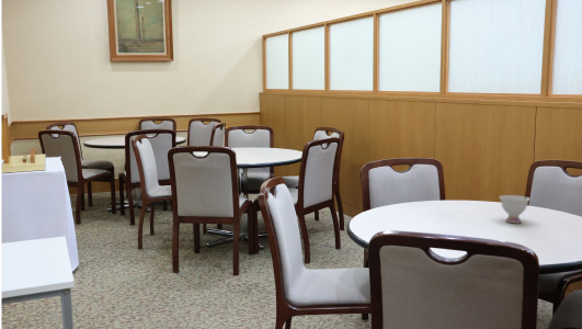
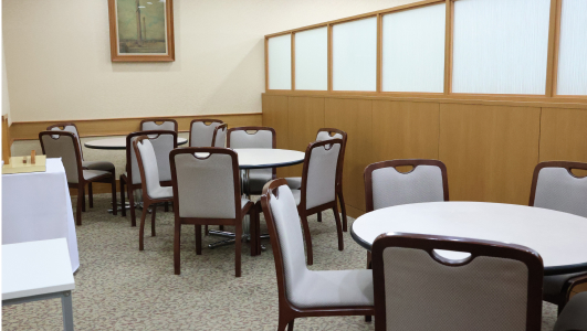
- teacup [499,194,532,224]
